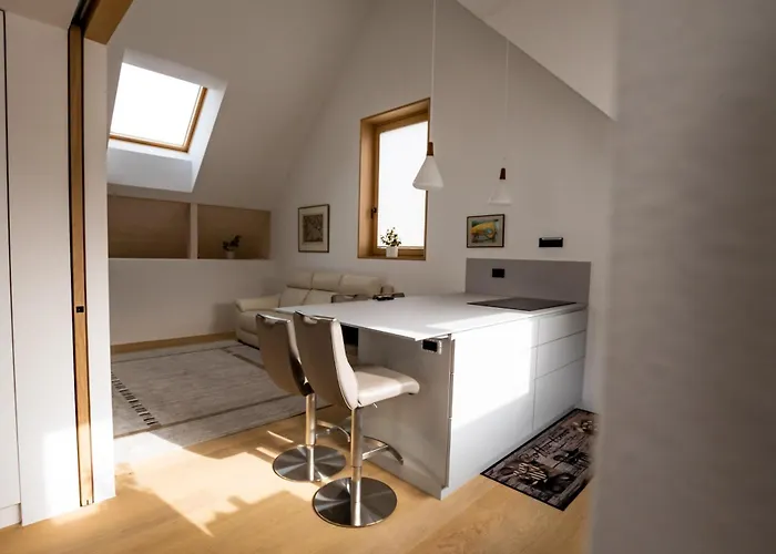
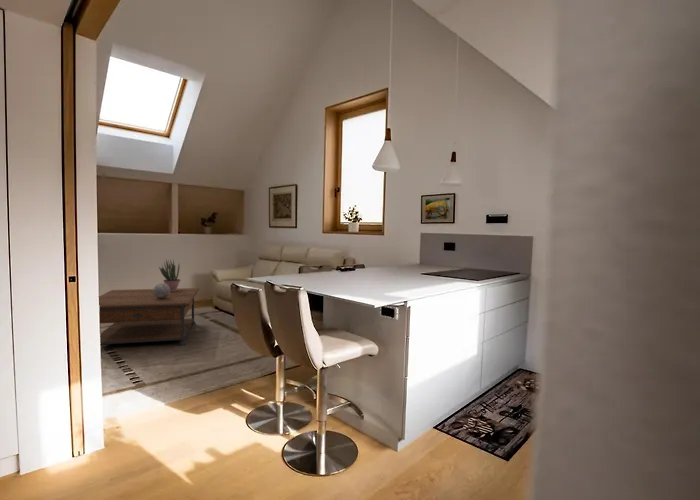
+ decorative sphere [153,282,170,299]
+ coffee table [98,287,200,347]
+ potted plant [158,258,181,291]
